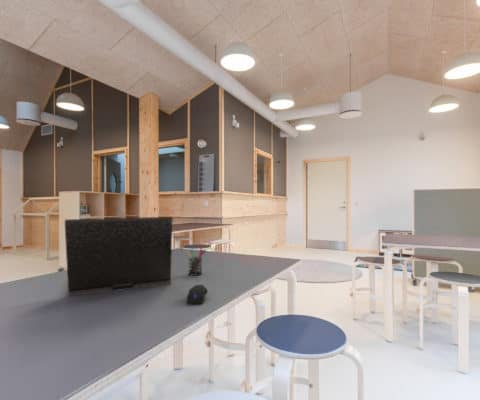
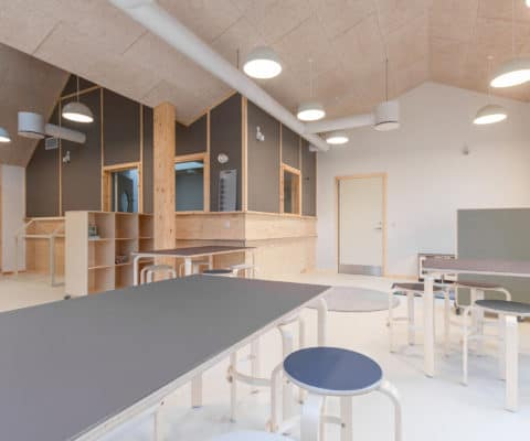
- computer mouse [186,284,209,305]
- laptop [64,216,173,297]
- pen holder [185,245,206,277]
